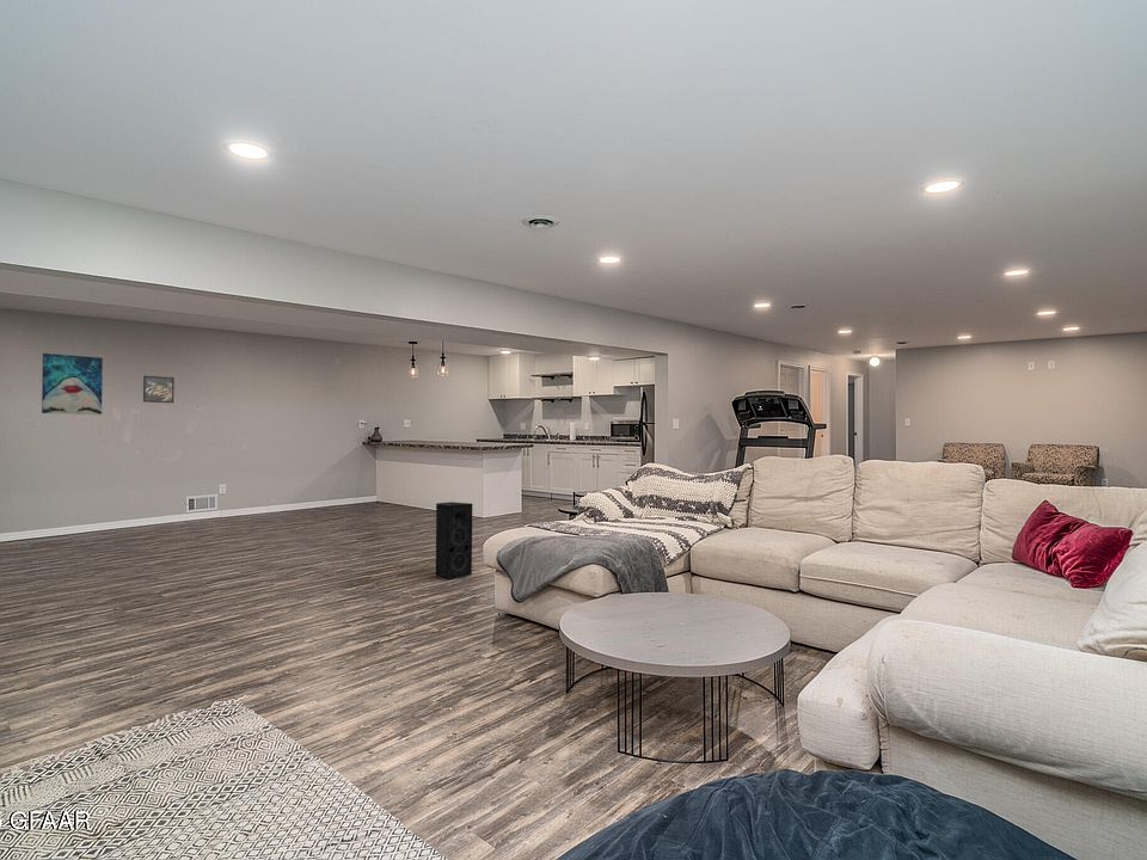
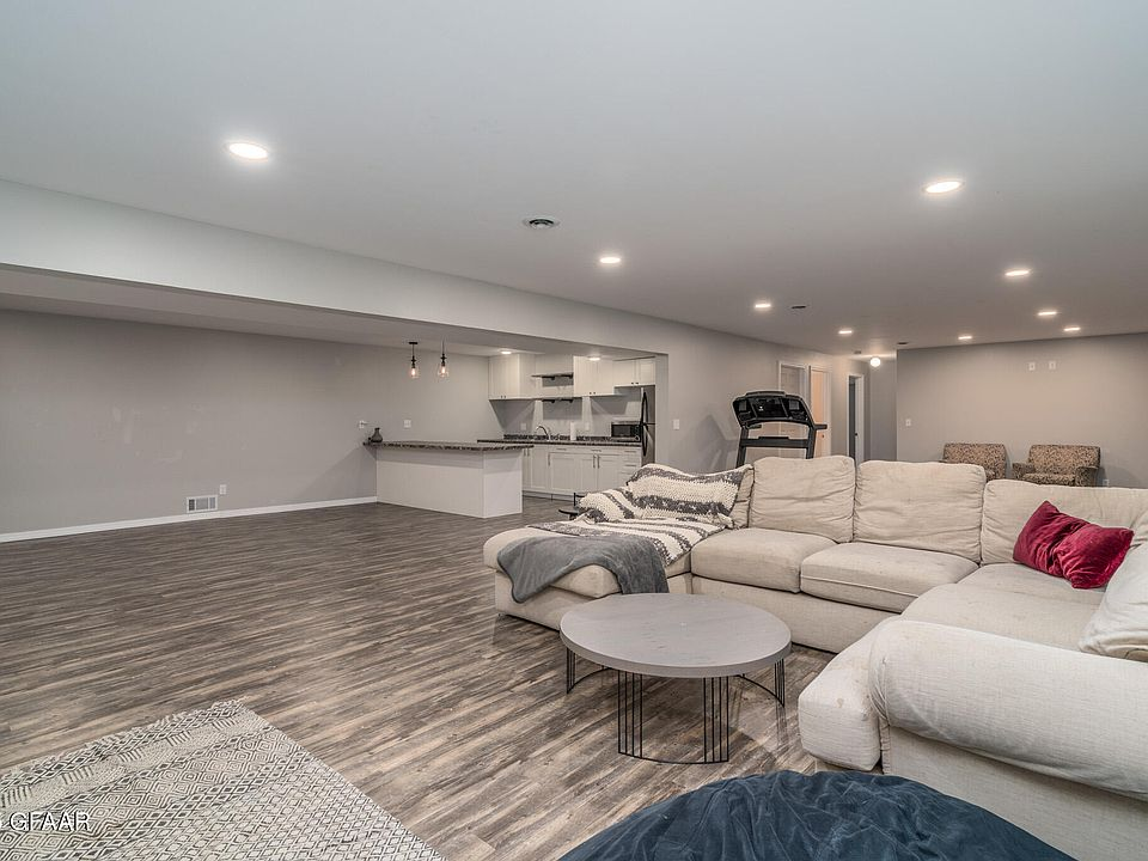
- wall art [41,352,104,416]
- speaker [435,500,473,580]
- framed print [142,375,176,404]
